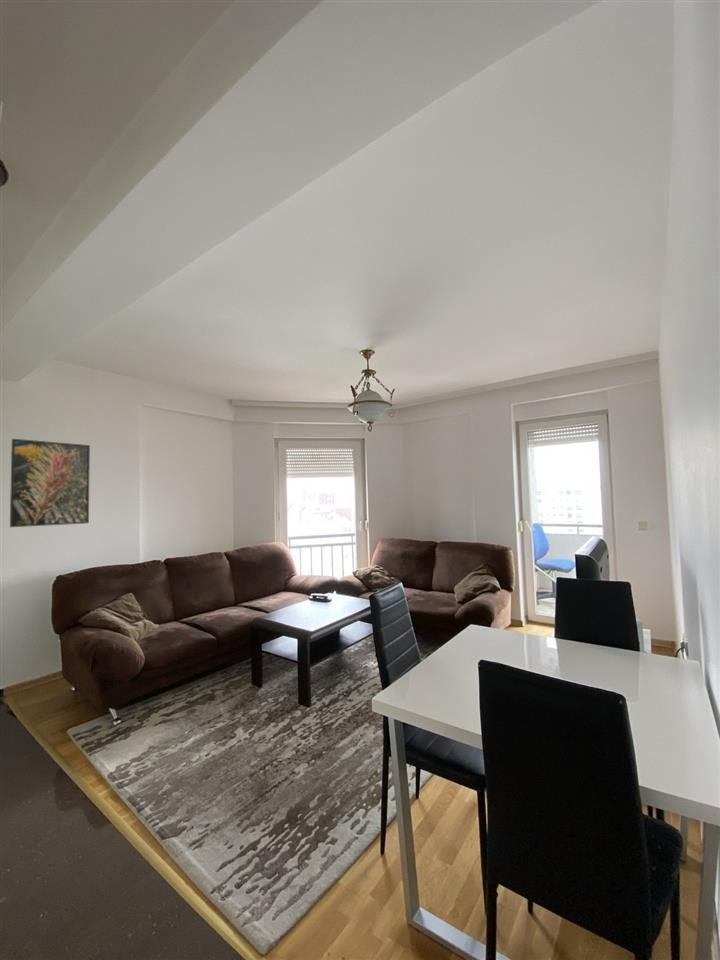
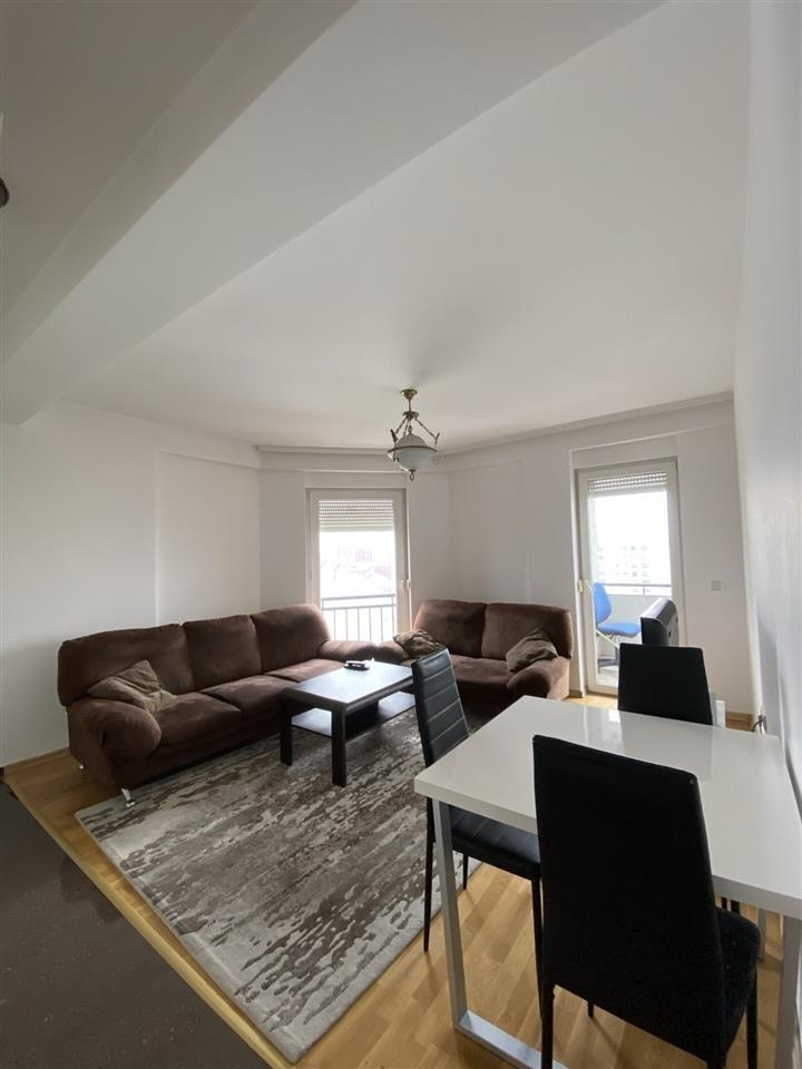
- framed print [9,438,91,528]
